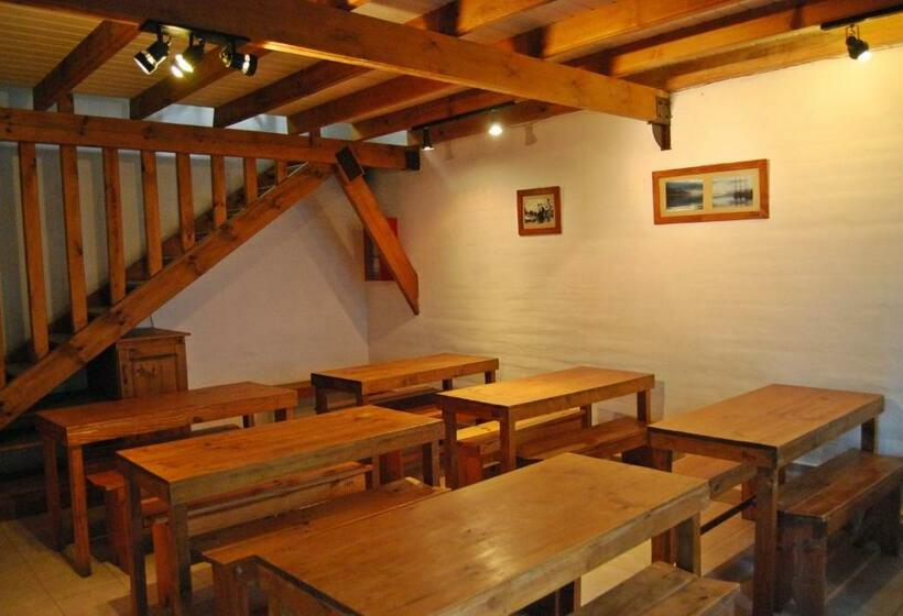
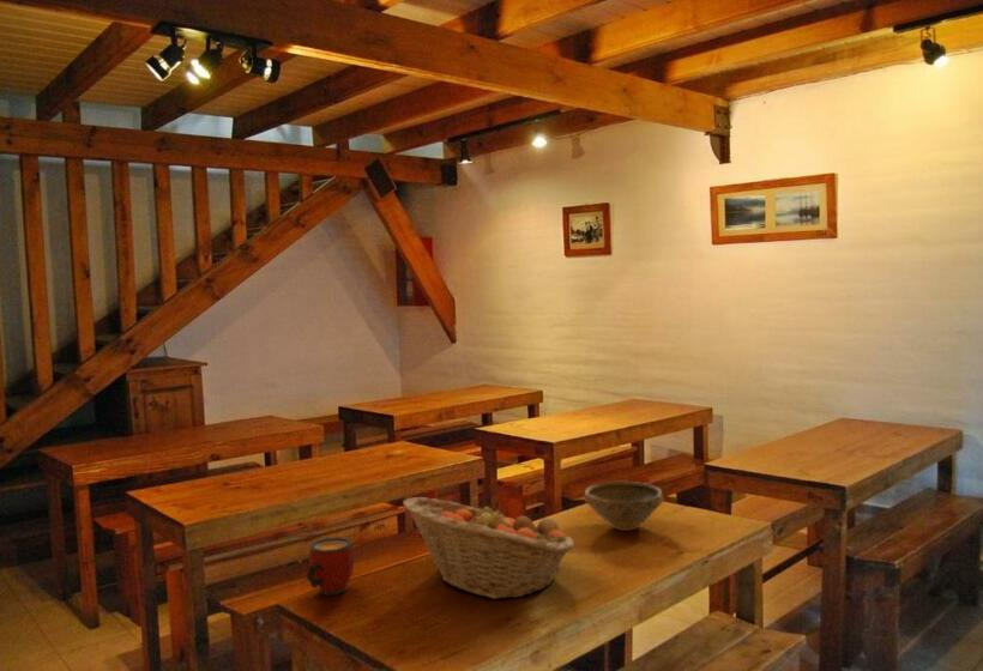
+ fruit basket [402,496,575,600]
+ mug [306,536,355,597]
+ bowl [583,480,664,532]
